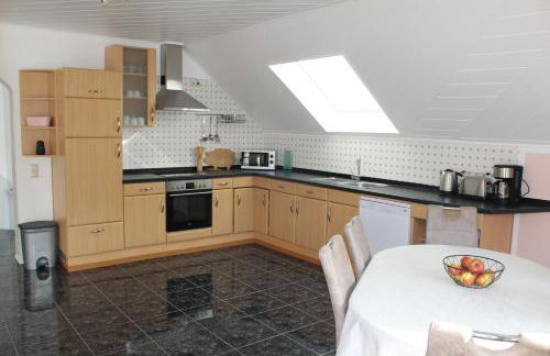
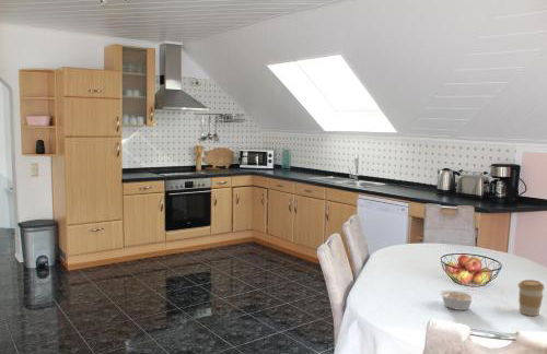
+ coffee cup [517,279,546,317]
+ legume [439,290,476,311]
